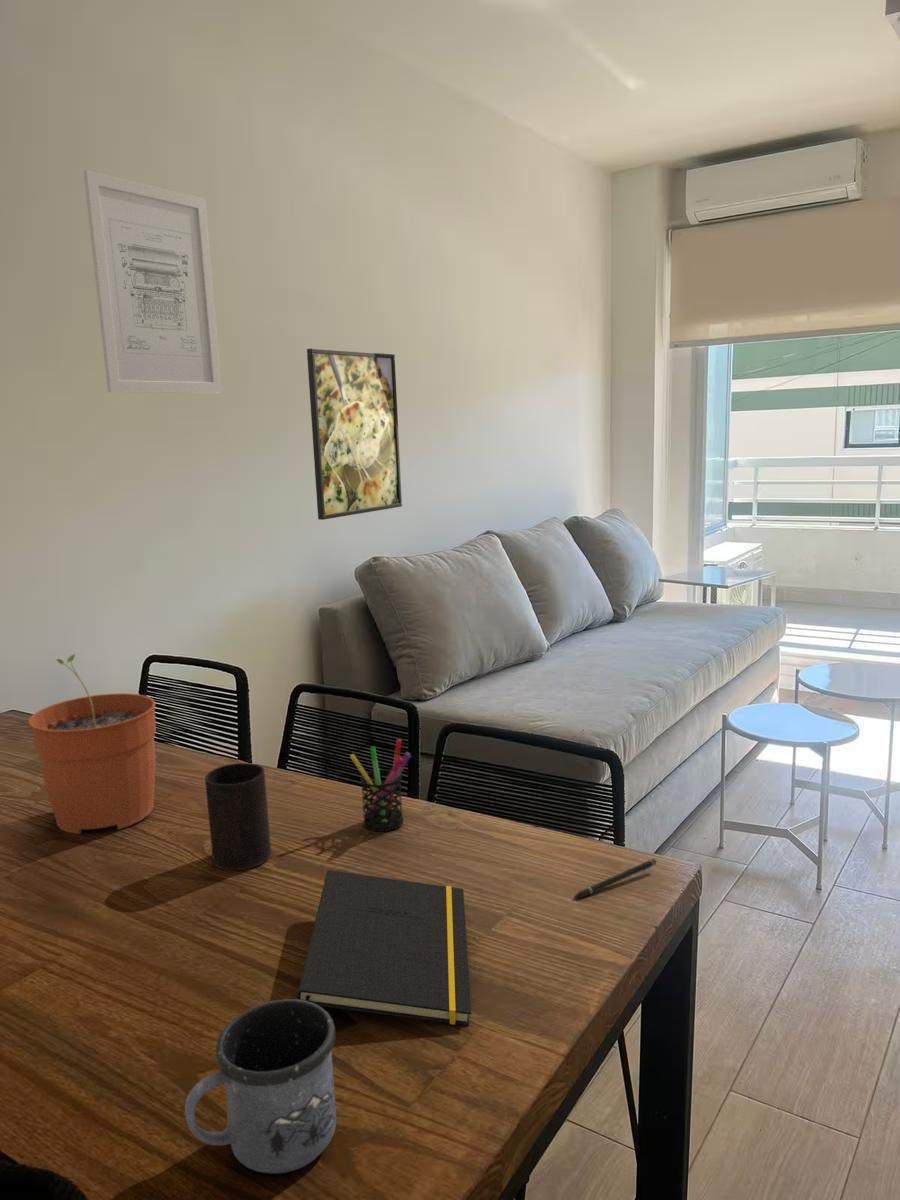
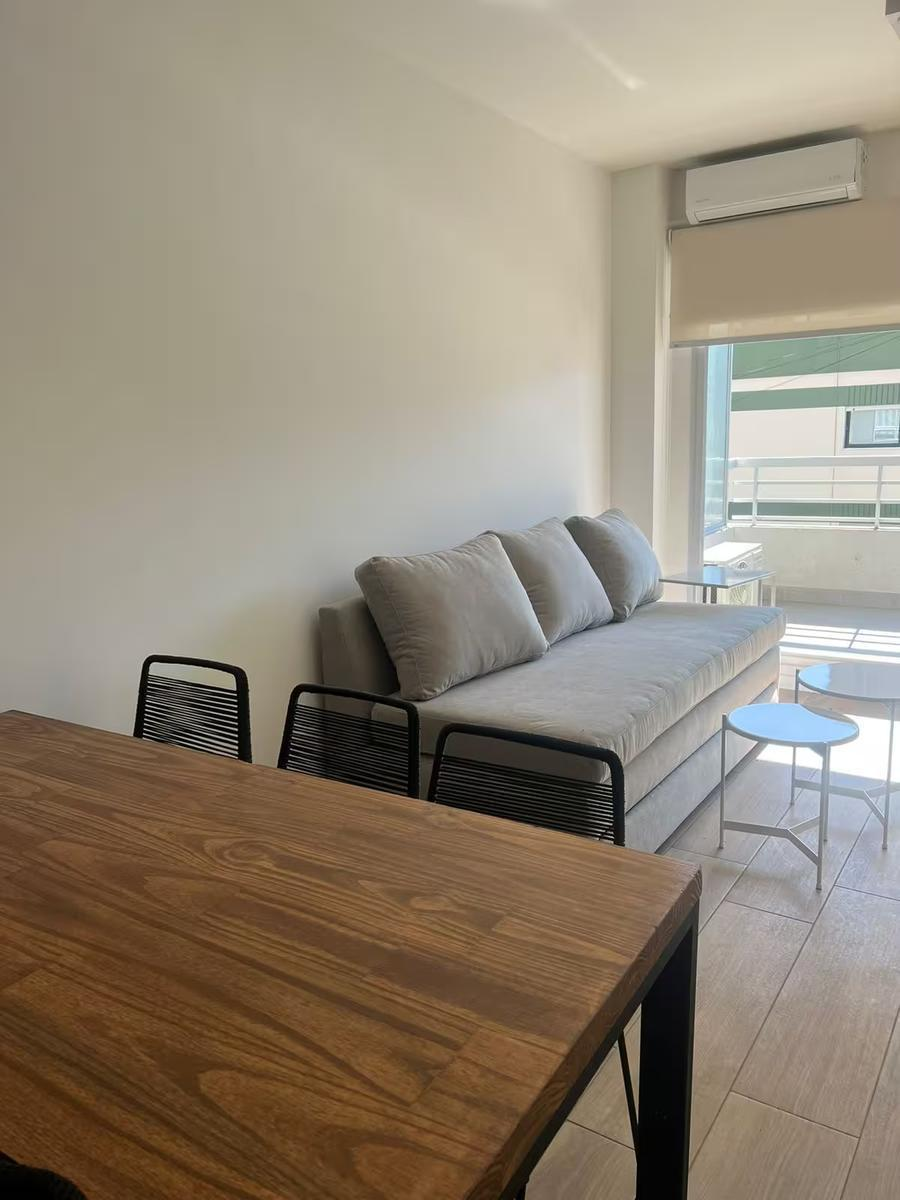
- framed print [306,347,403,521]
- pen holder [349,738,413,832]
- plant pot [28,653,157,835]
- notepad [296,869,472,1026]
- cup [204,762,272,871]
- mug [184,998,337,1175]
- wall art [82,169,223,394]
- pen [572,858,657,899]
